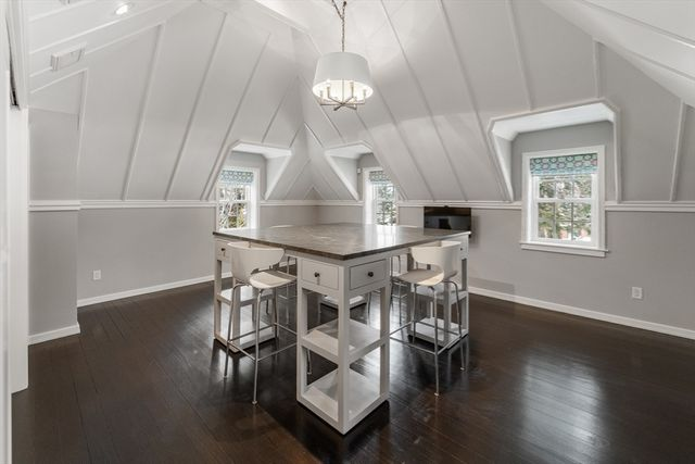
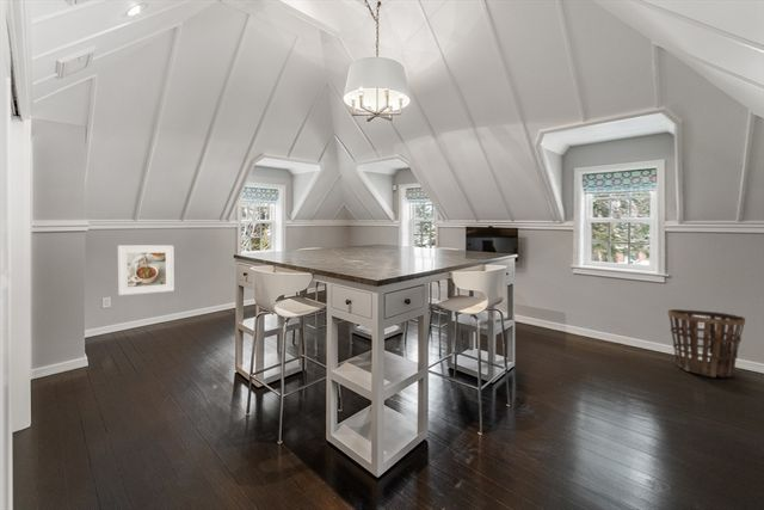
+ basket [666,308,746,379]
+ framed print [116,244,175,296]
